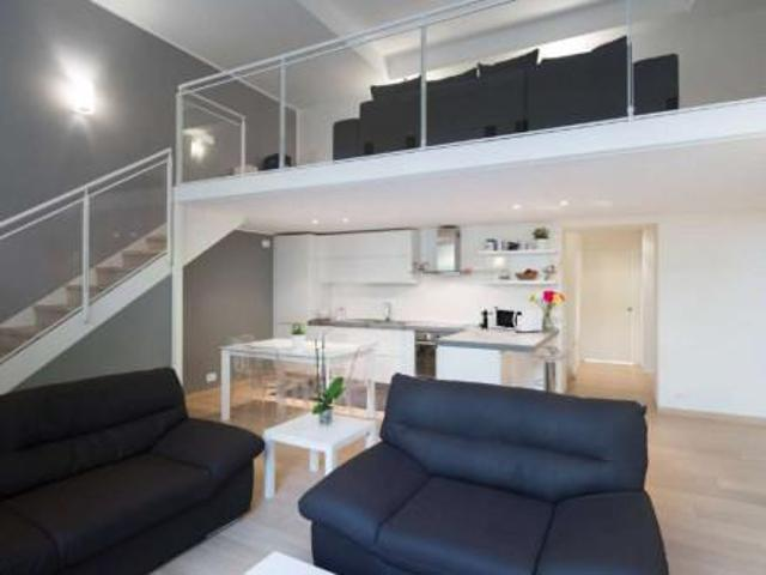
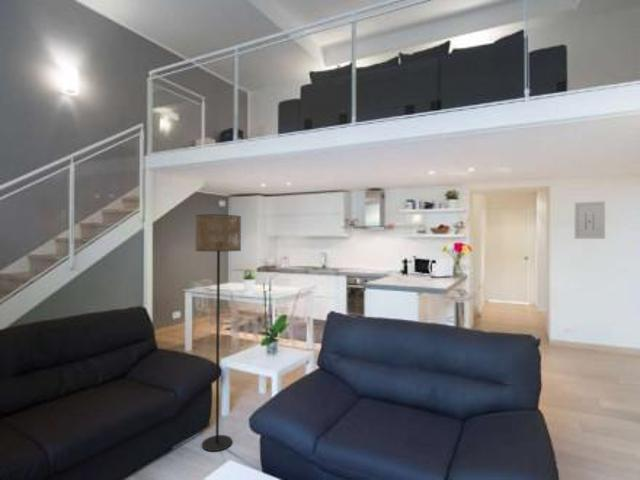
+ wall art [574,200,606,240]
+ floor lamp [194,214,242,452]
